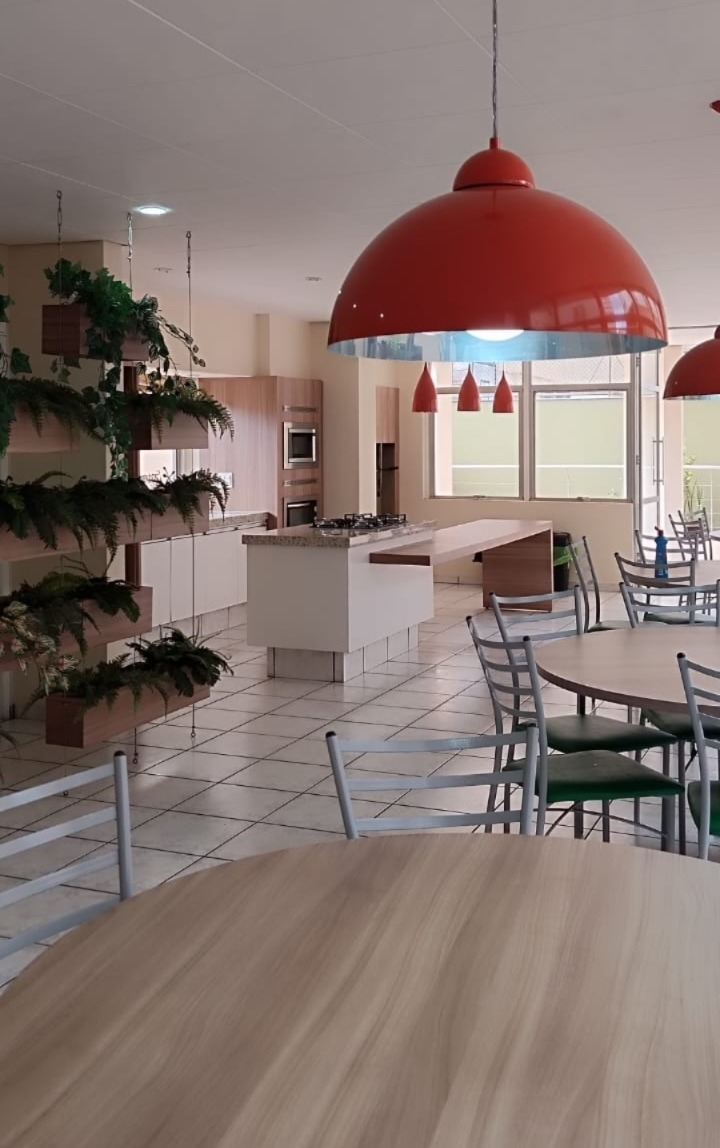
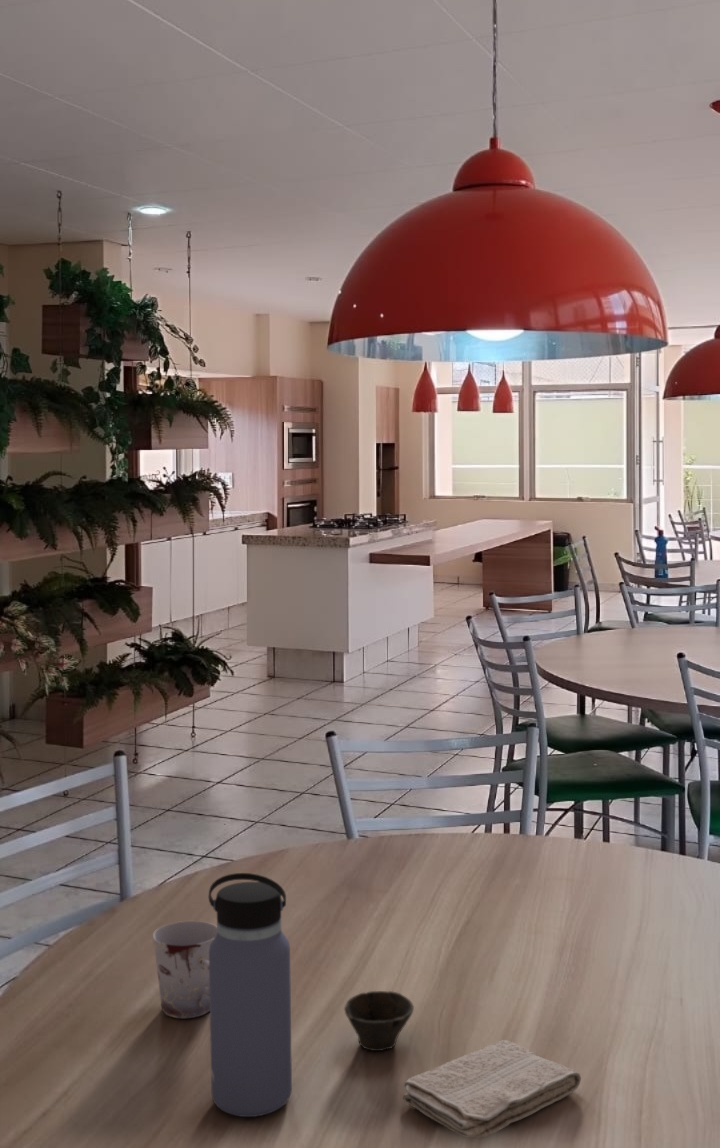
+ cup [343,990,415,1052]
+ washcloth [402,1039,582,1140]
+ water bottle [208,872,293,1118]
+ cup [152,920,217,1019]
